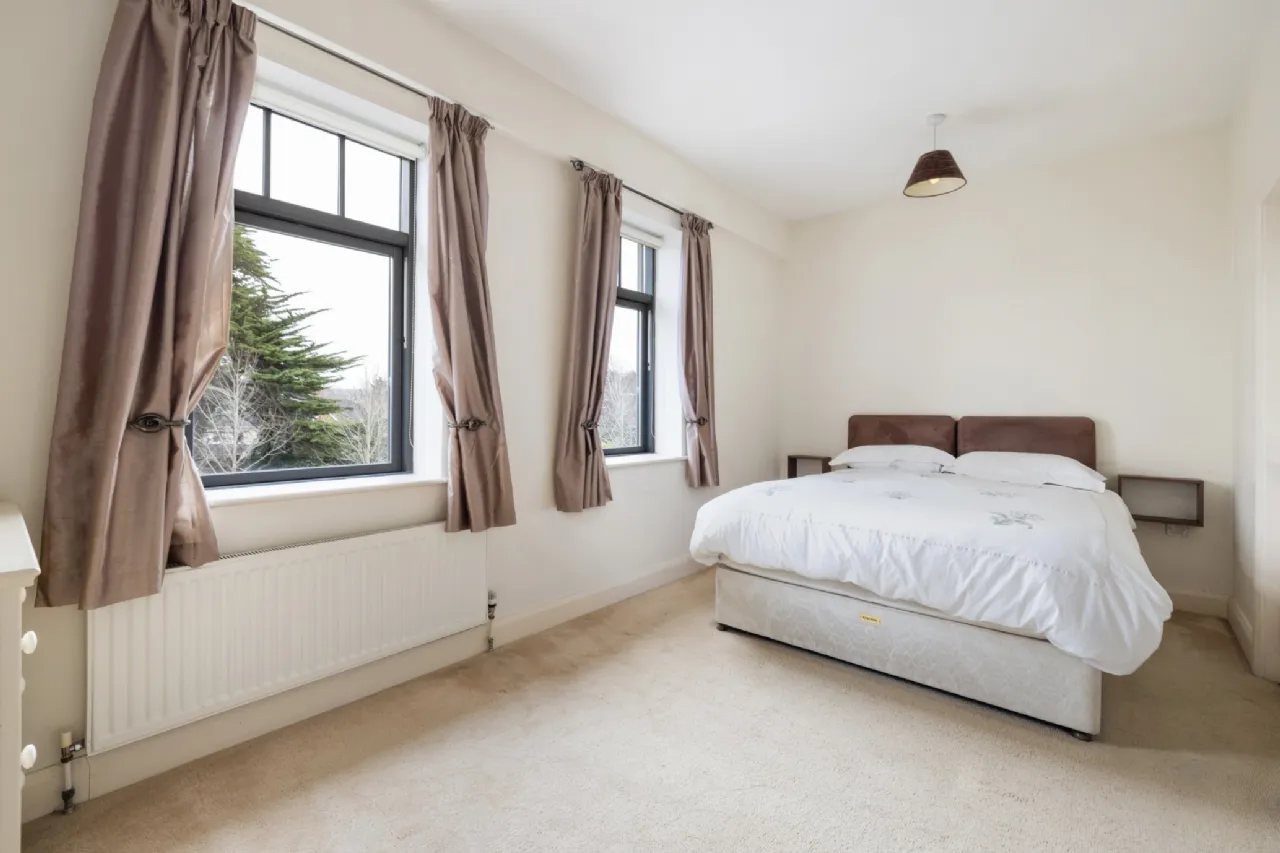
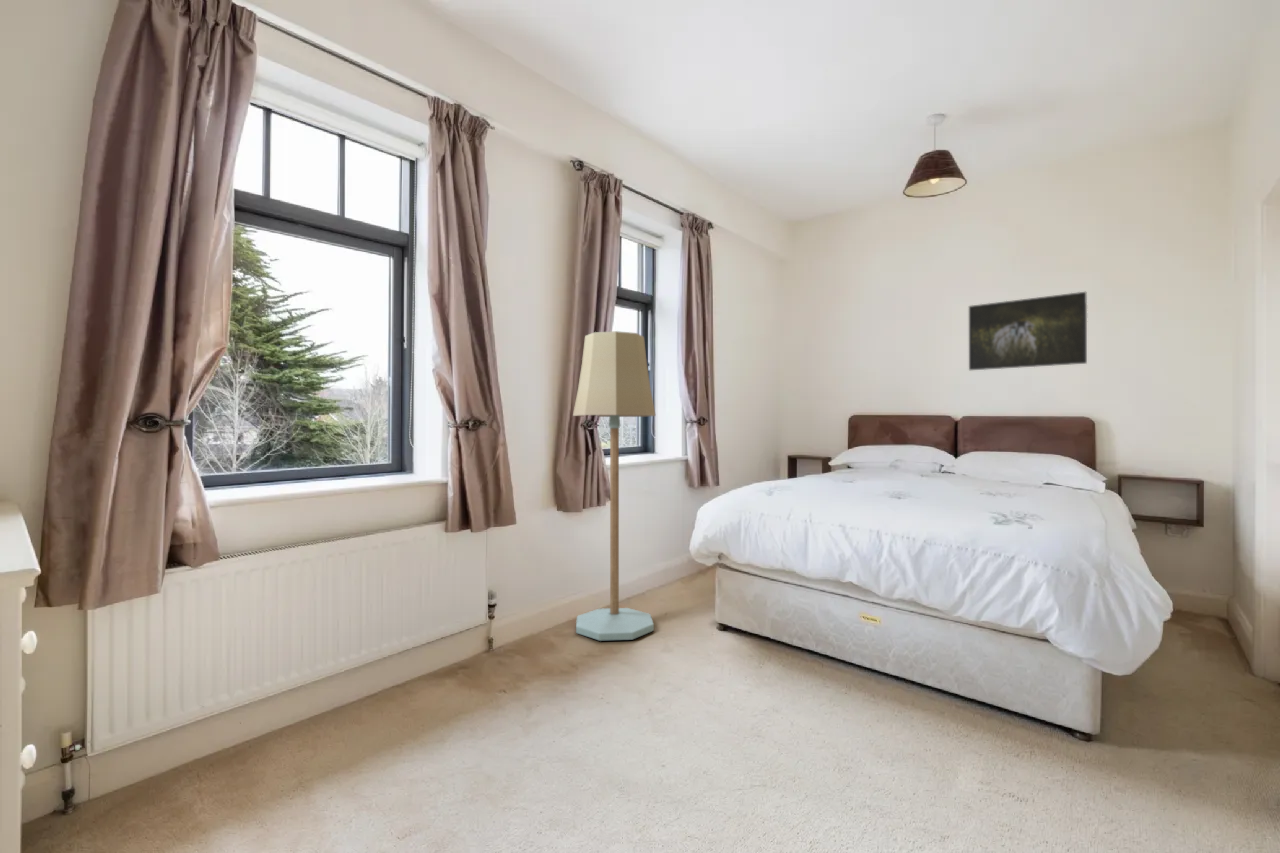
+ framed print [968,291,1088,371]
+ floor lamp [572,330,657,642]
